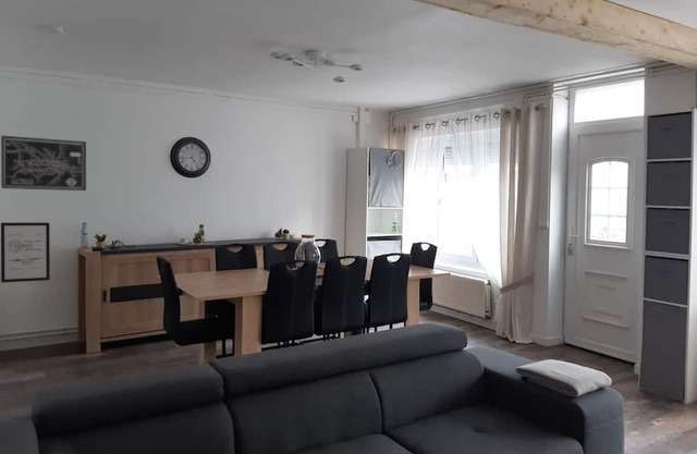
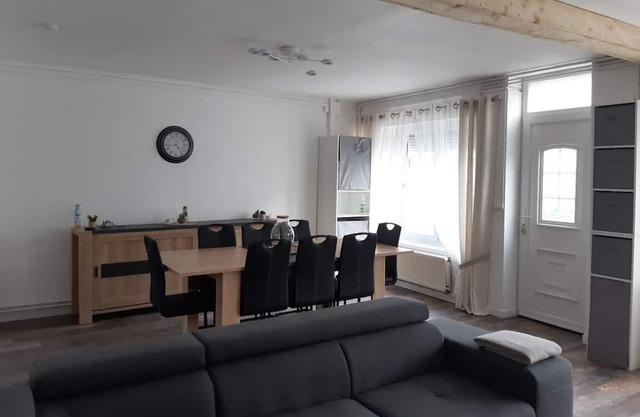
- wall art [0,221,51,284]
- wall art [0,135,87,192]
